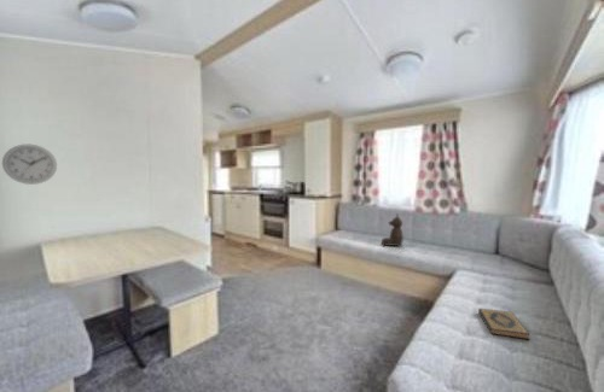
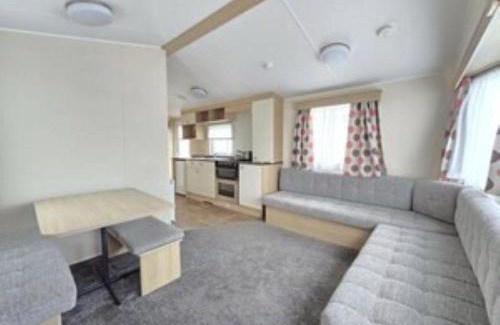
- wall clock [1,144,58,186]
- teddy bear [381,213,405,247]
- hardback book [477,308,532,341]
